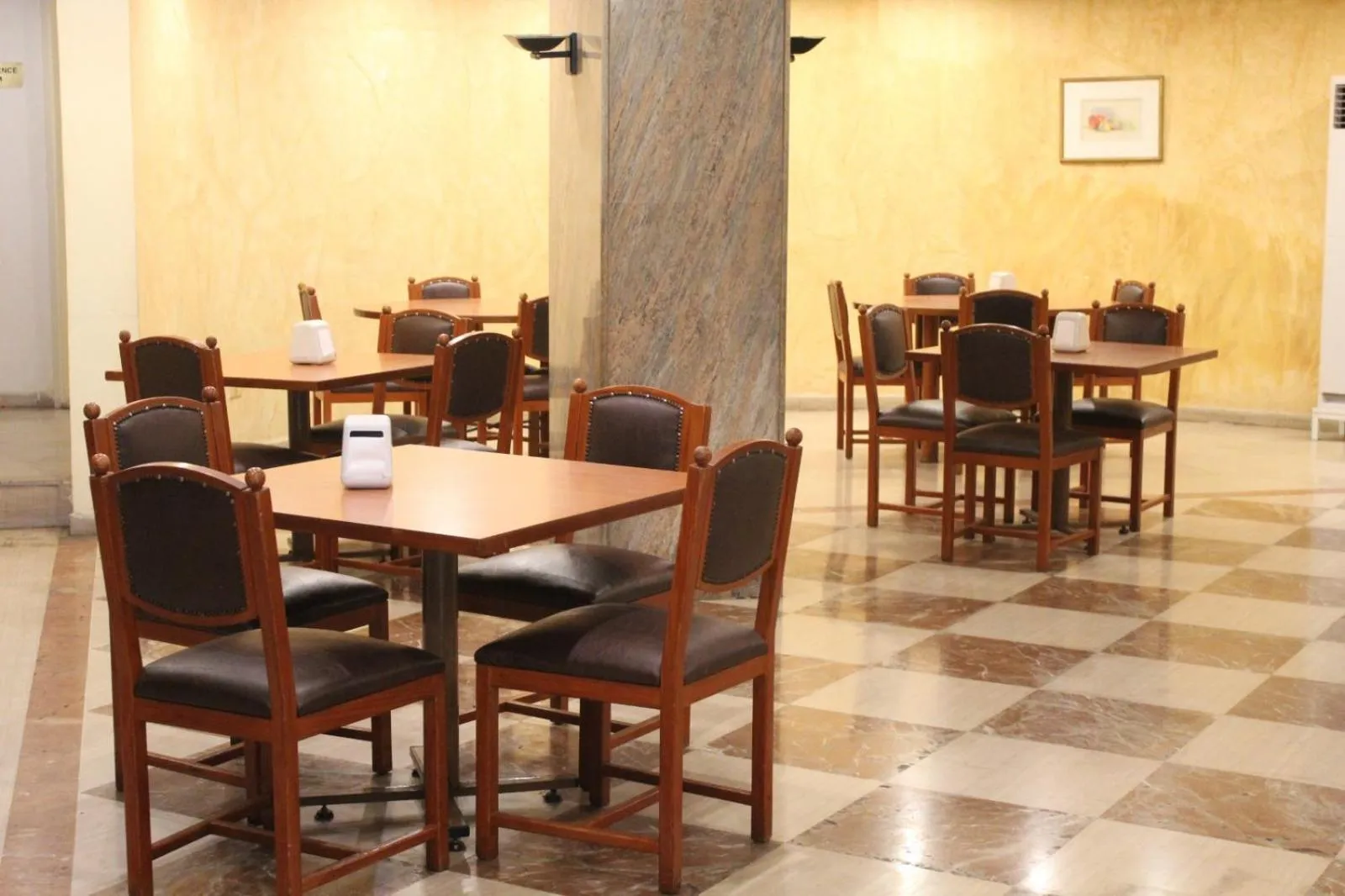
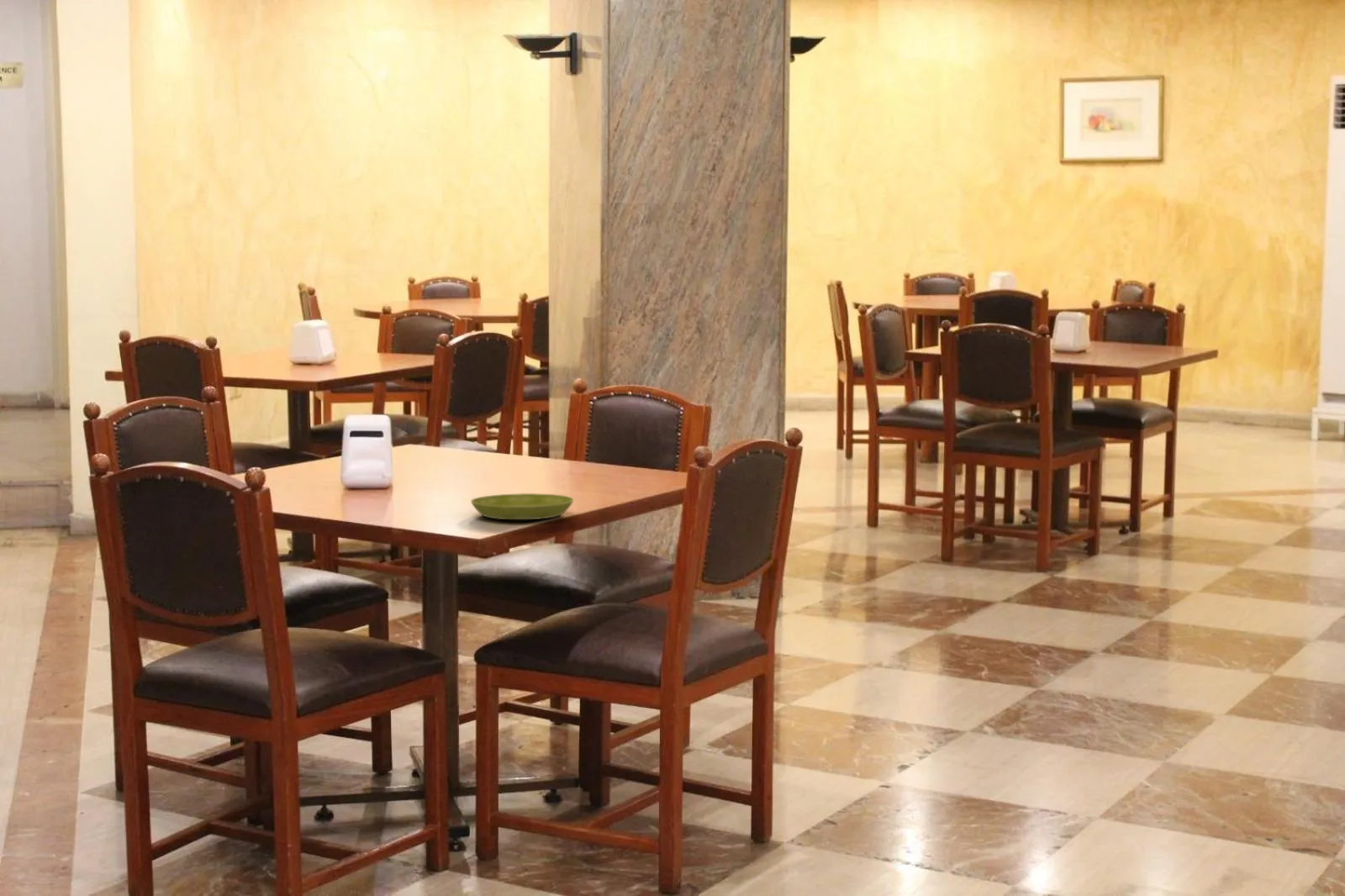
+ saucer [470,493,575,520]
